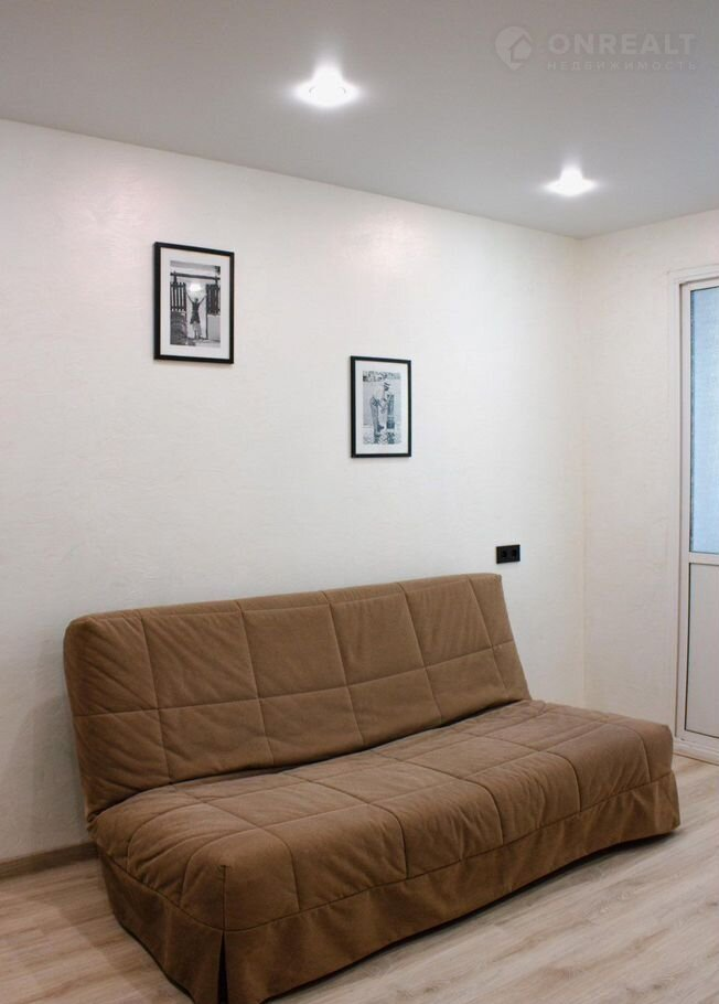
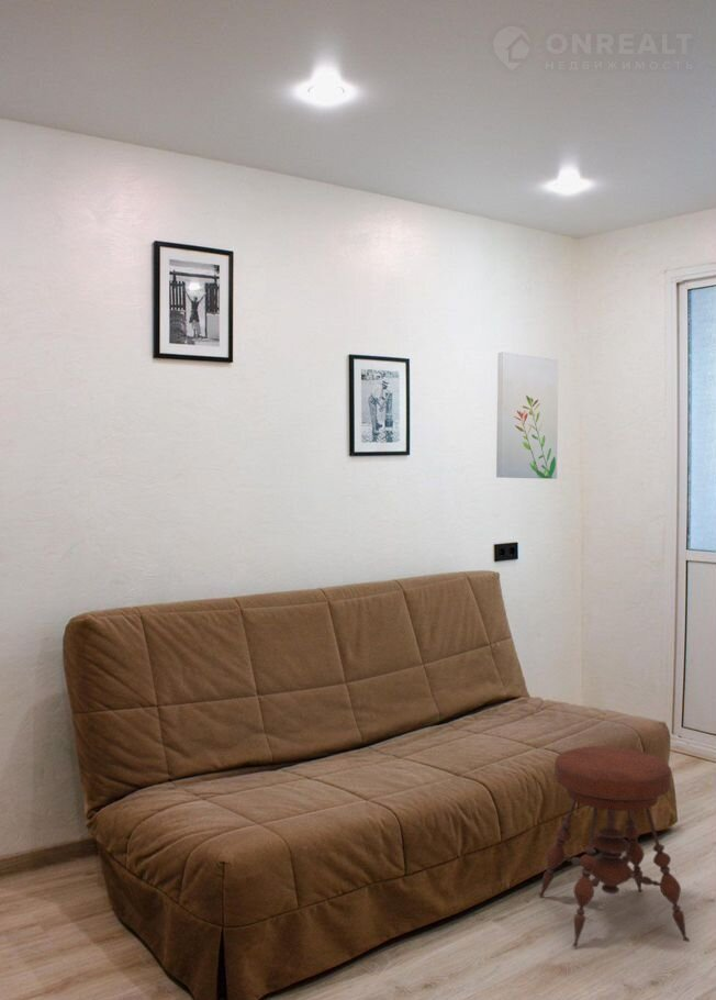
+ stool [537,745,691,947]
+ wall art [495,351,559,480]
